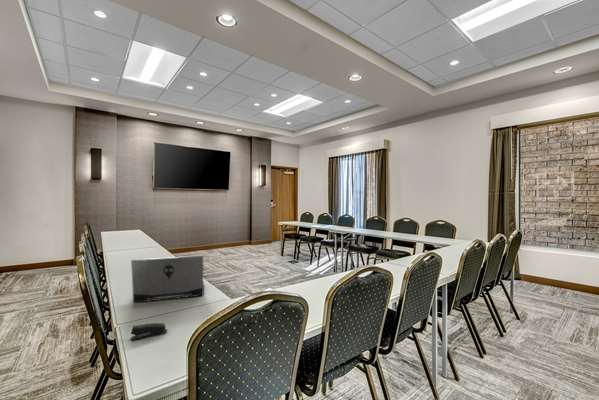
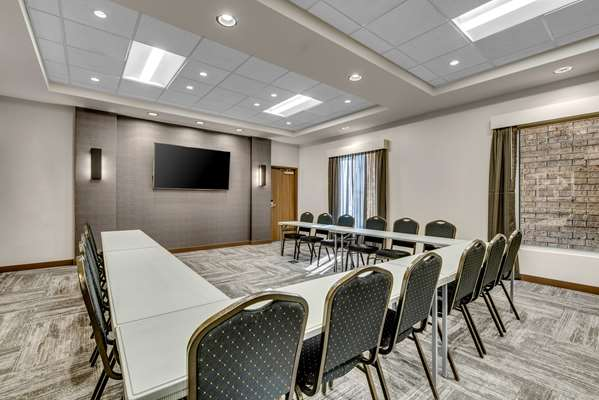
- stapler [130,322,168,341]
- laptop [130,254,205,303]
